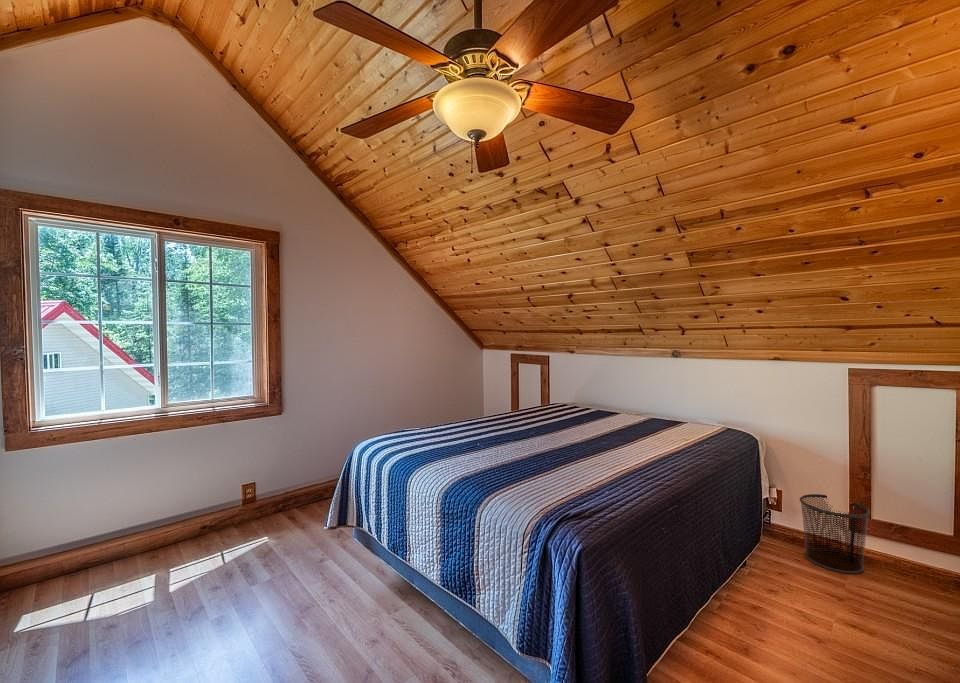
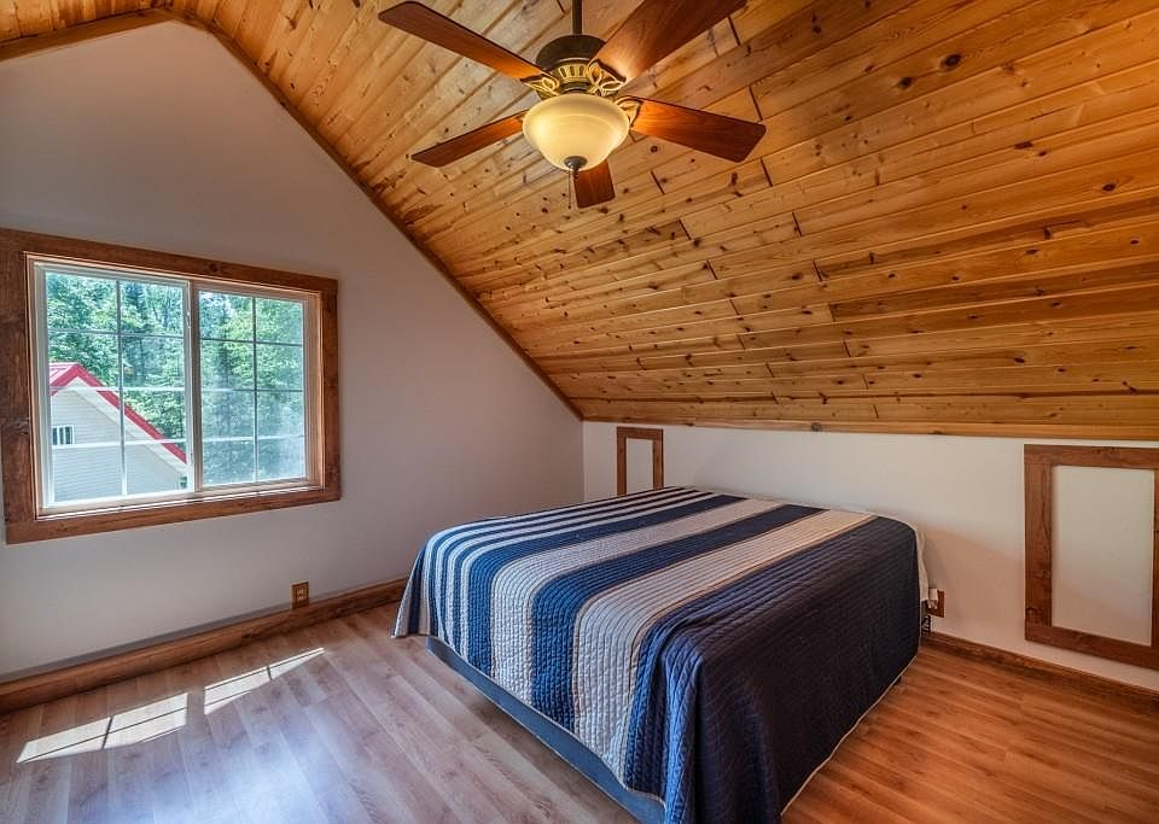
- waste bin [799,493,871,575]
